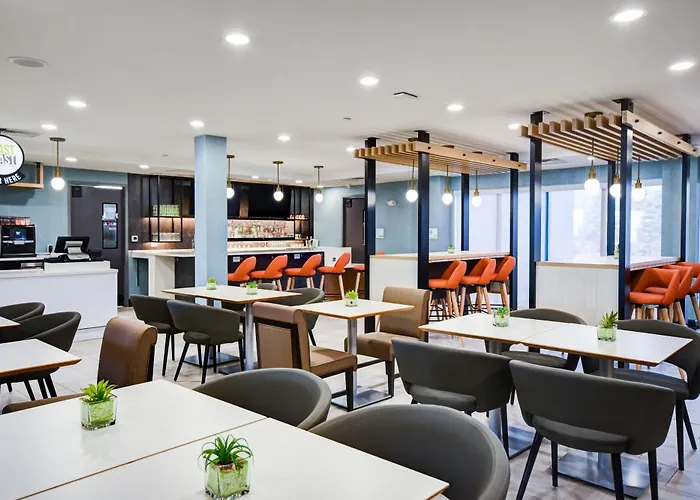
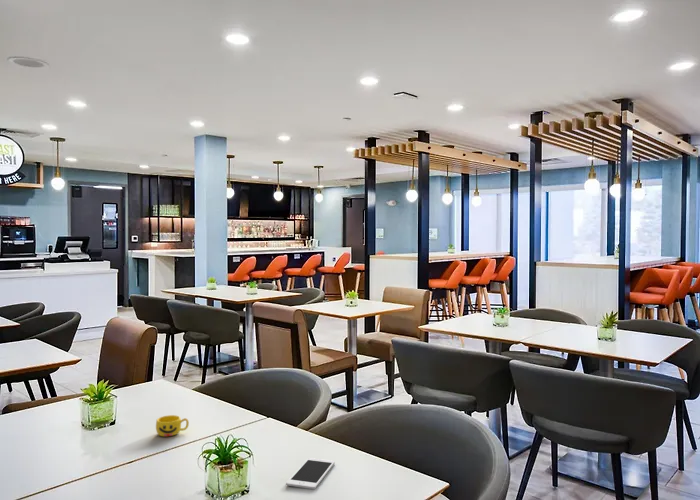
+ cup [155,414,190,437]
+ cell phone [285,457,336,490]
